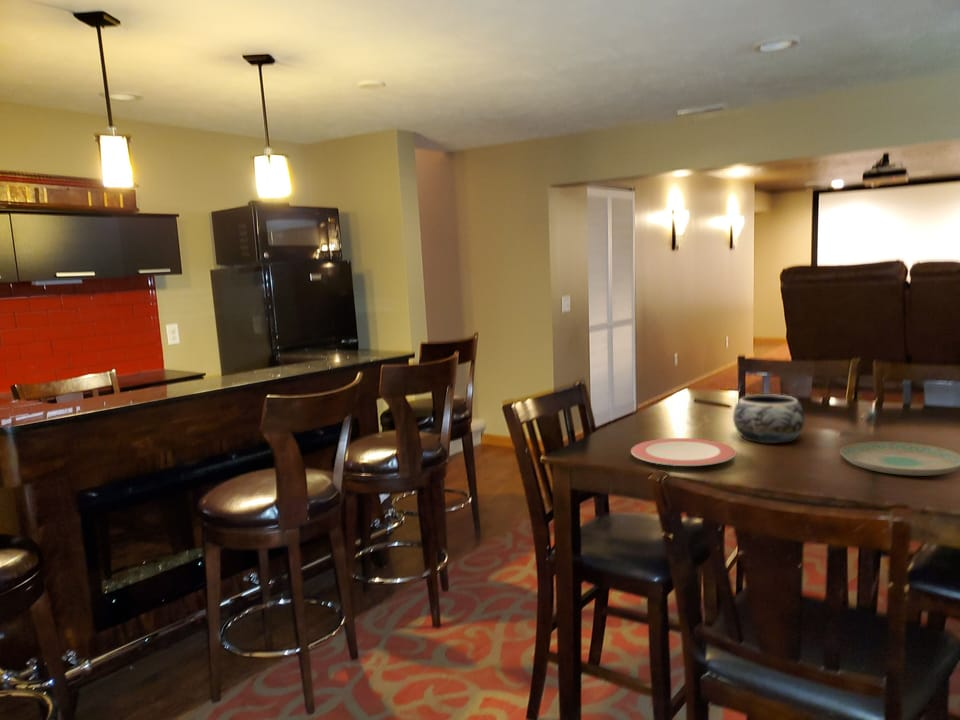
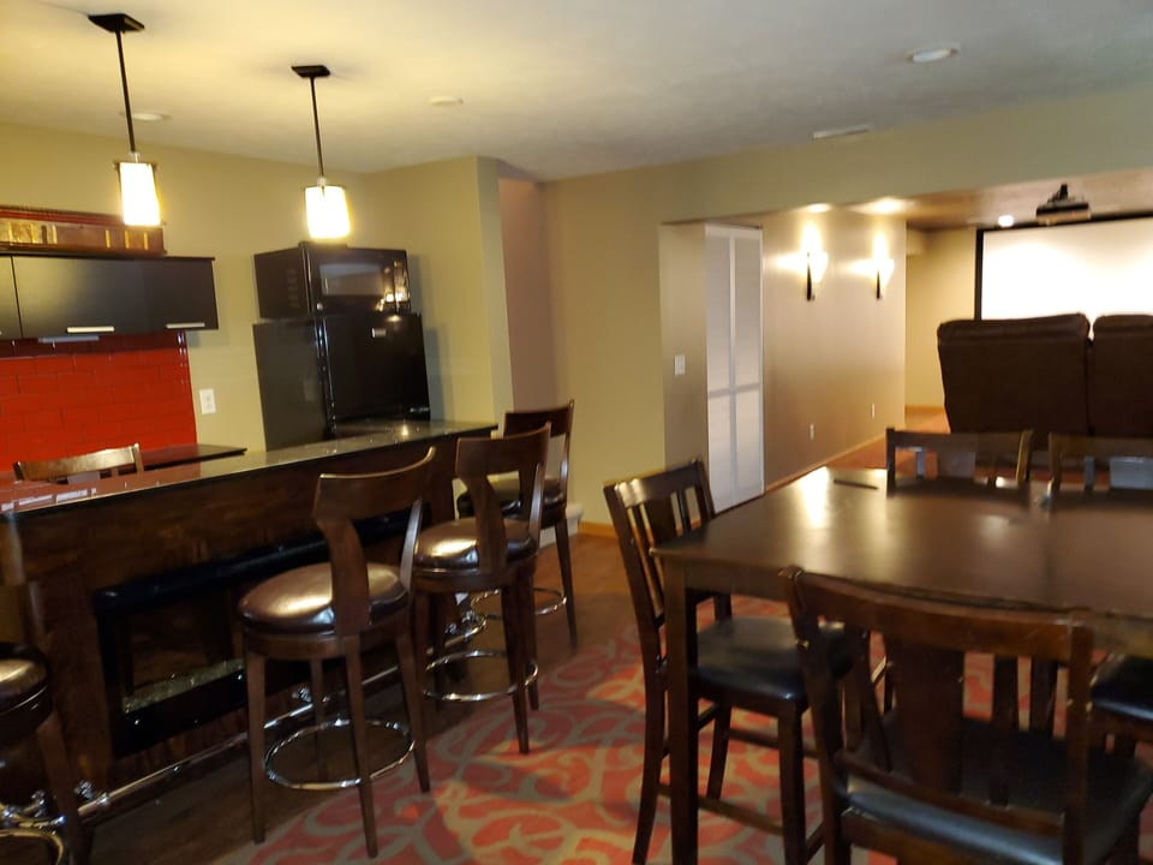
- plate [630,437,737,467]
- decorative bowl [732,393,806,444]
- plate [839,440,960,477]
